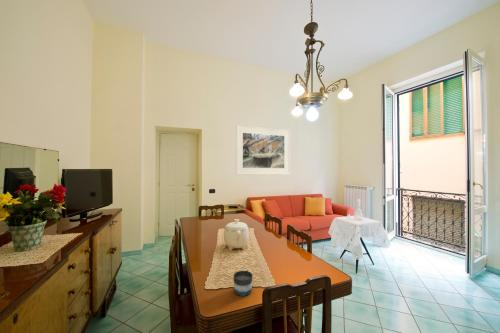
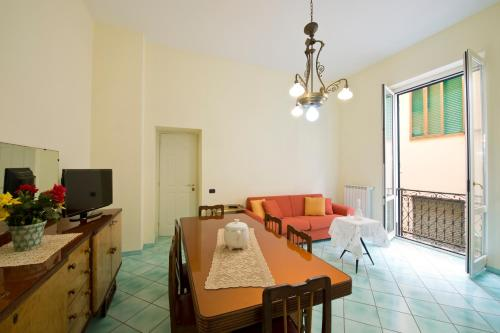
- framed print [235,125,291,176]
- mug [233,269,253,297]
